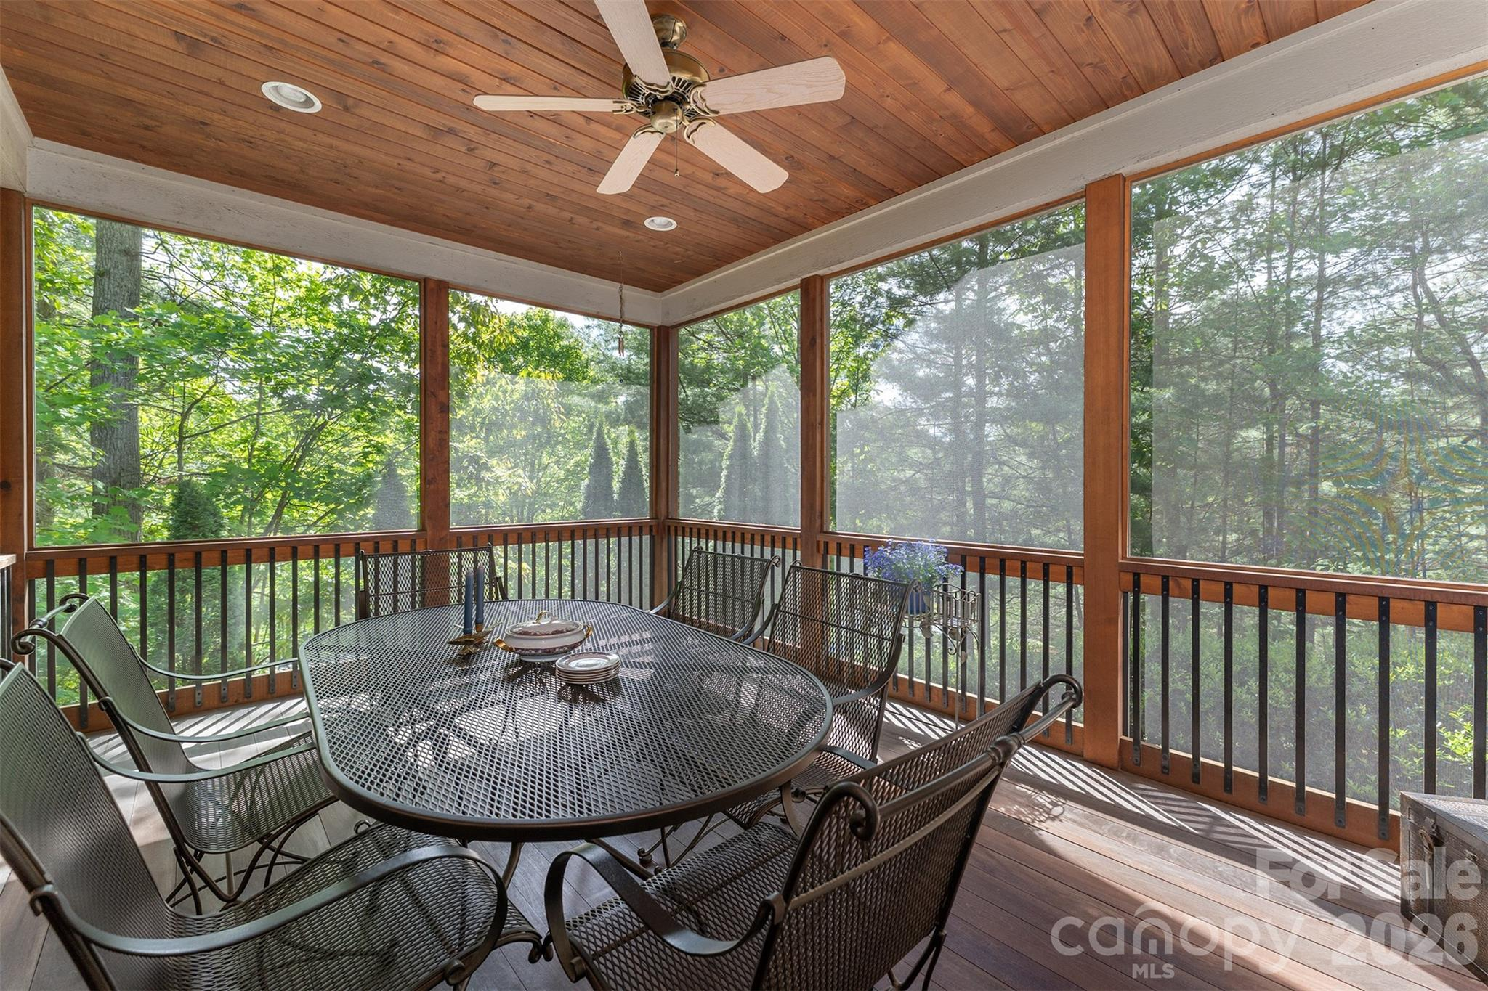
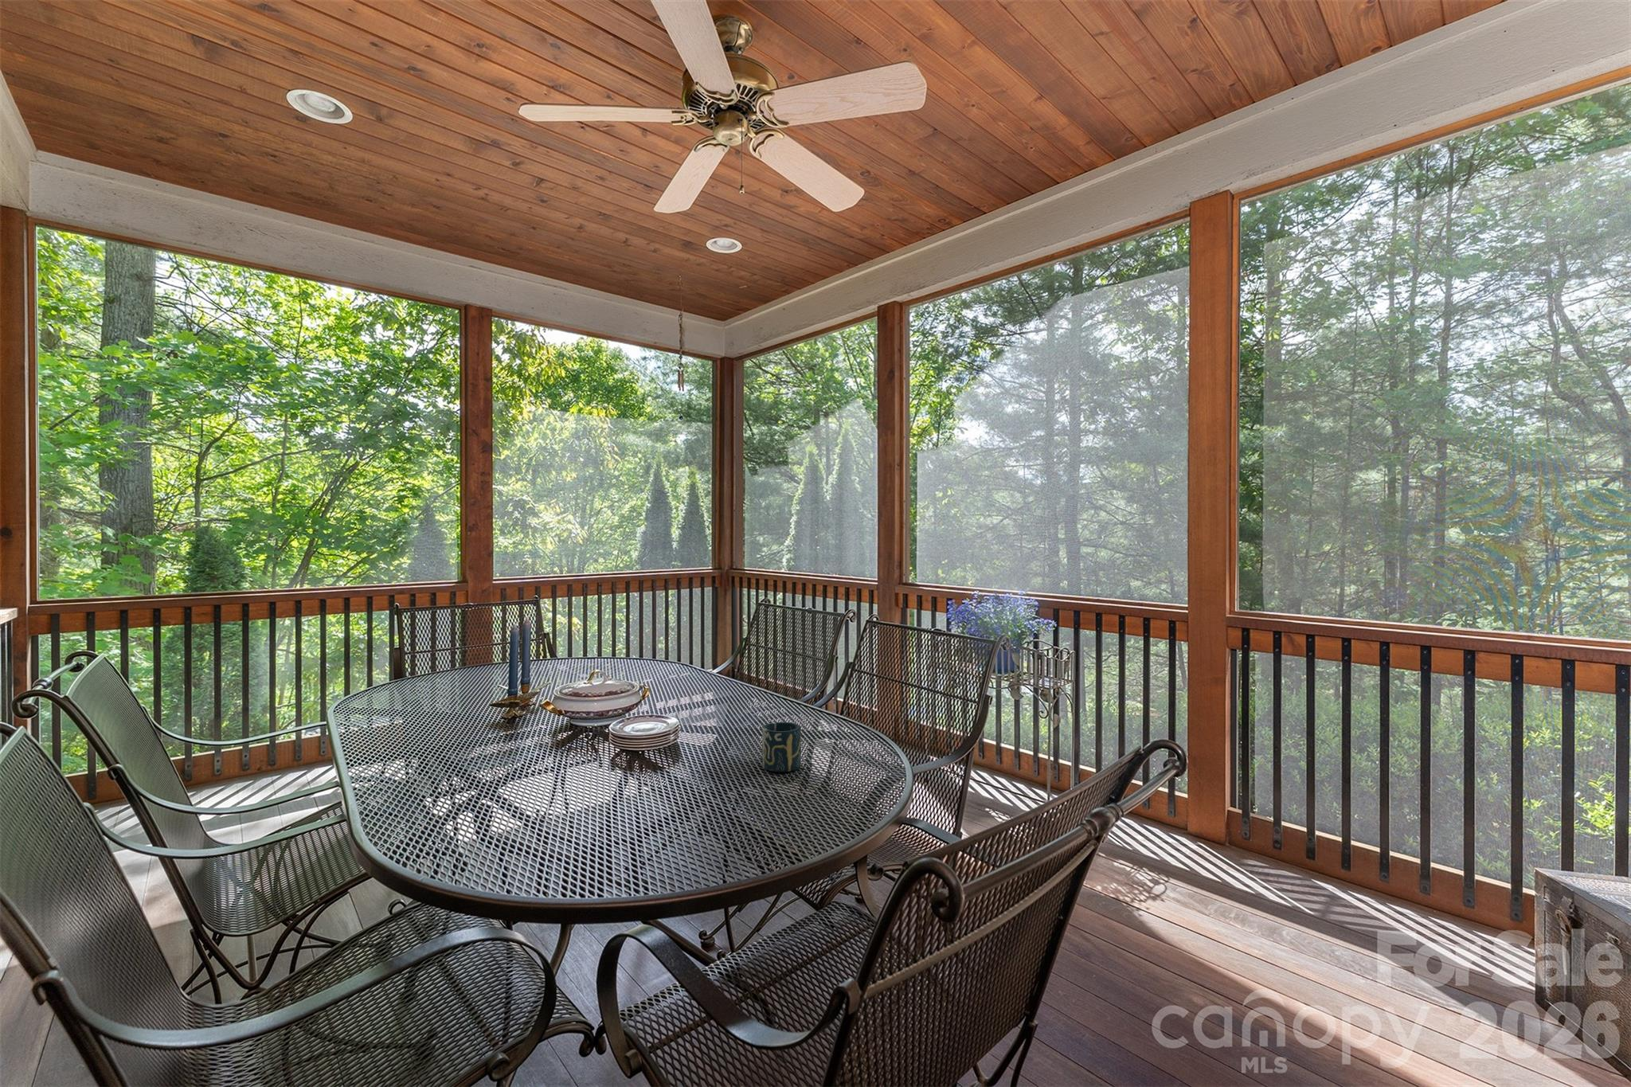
+ cup [762,722,802,773]
